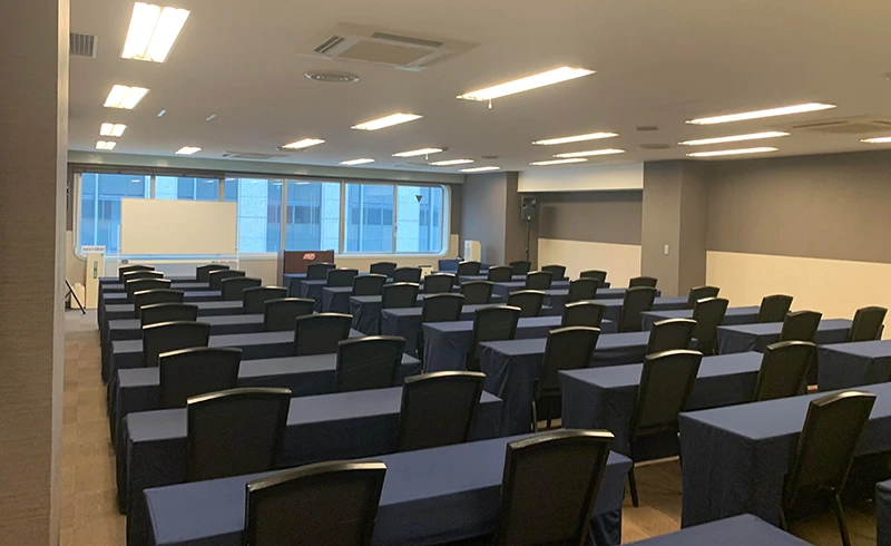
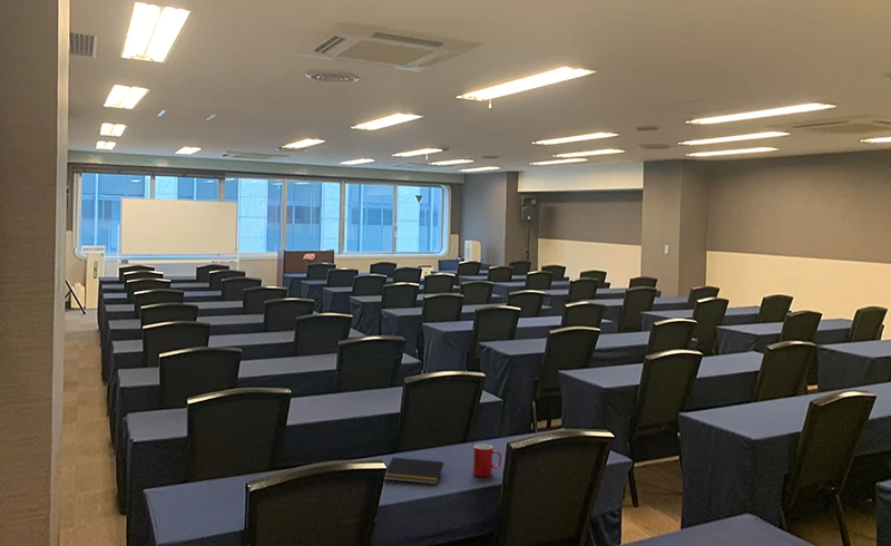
+ cup [472,442,502,478]
+ notepad [384,456,444,486]
